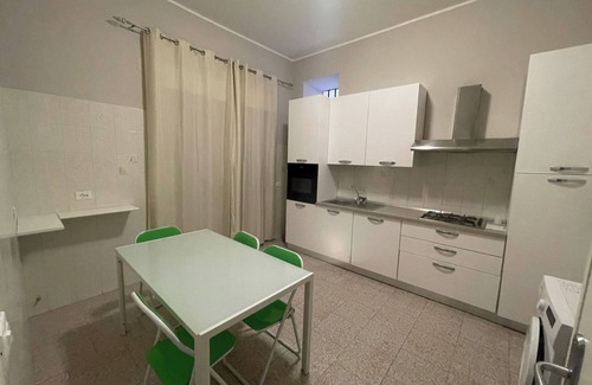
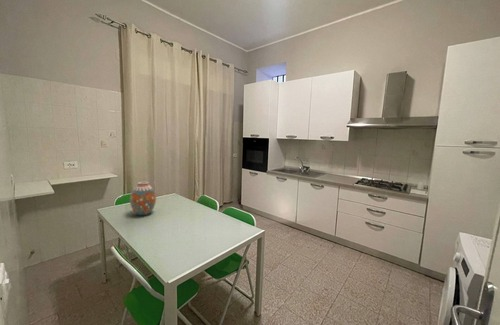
+ vase [129,181,157,216]
